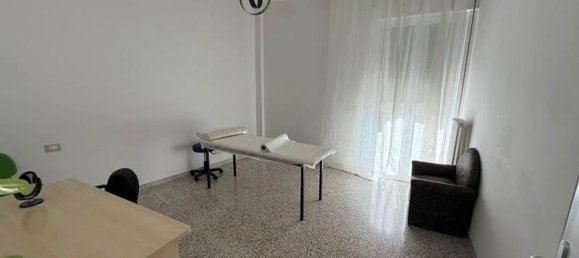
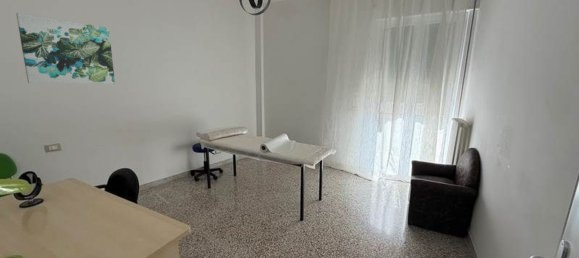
+ wall art [15,12,116,85]
